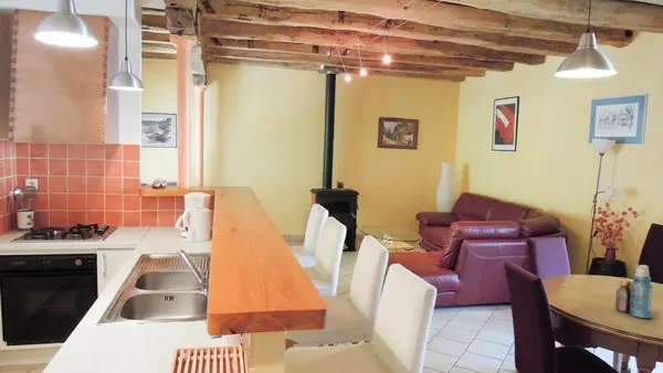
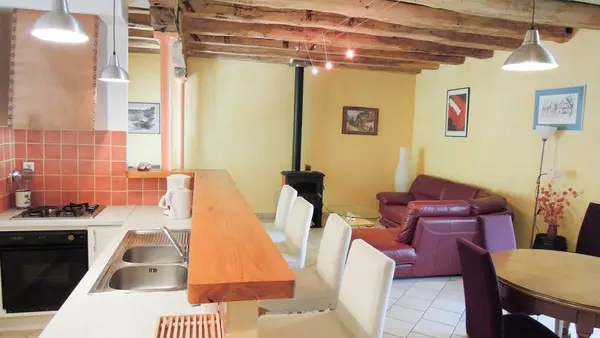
- bottle [614,264,654,319]
